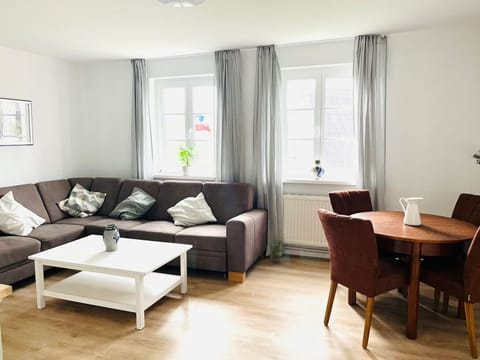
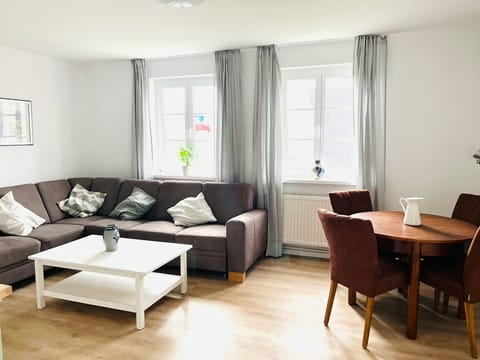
- potted plant [266,230,289,263]
